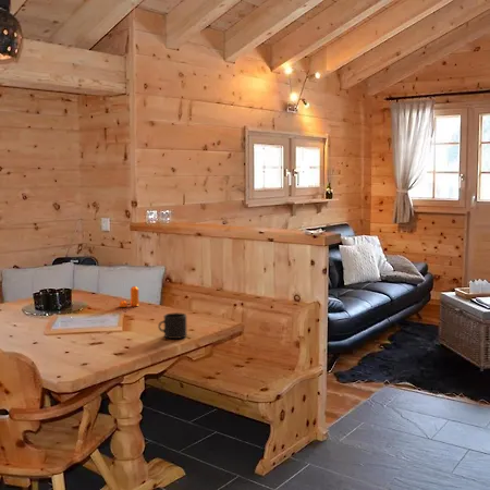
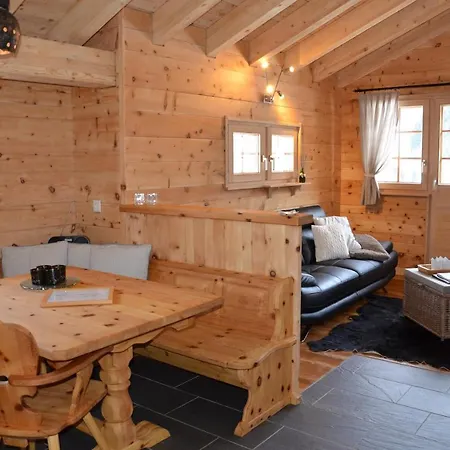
- mug [157,311,188,340]
- pepper shaker [118,285,140,308]
